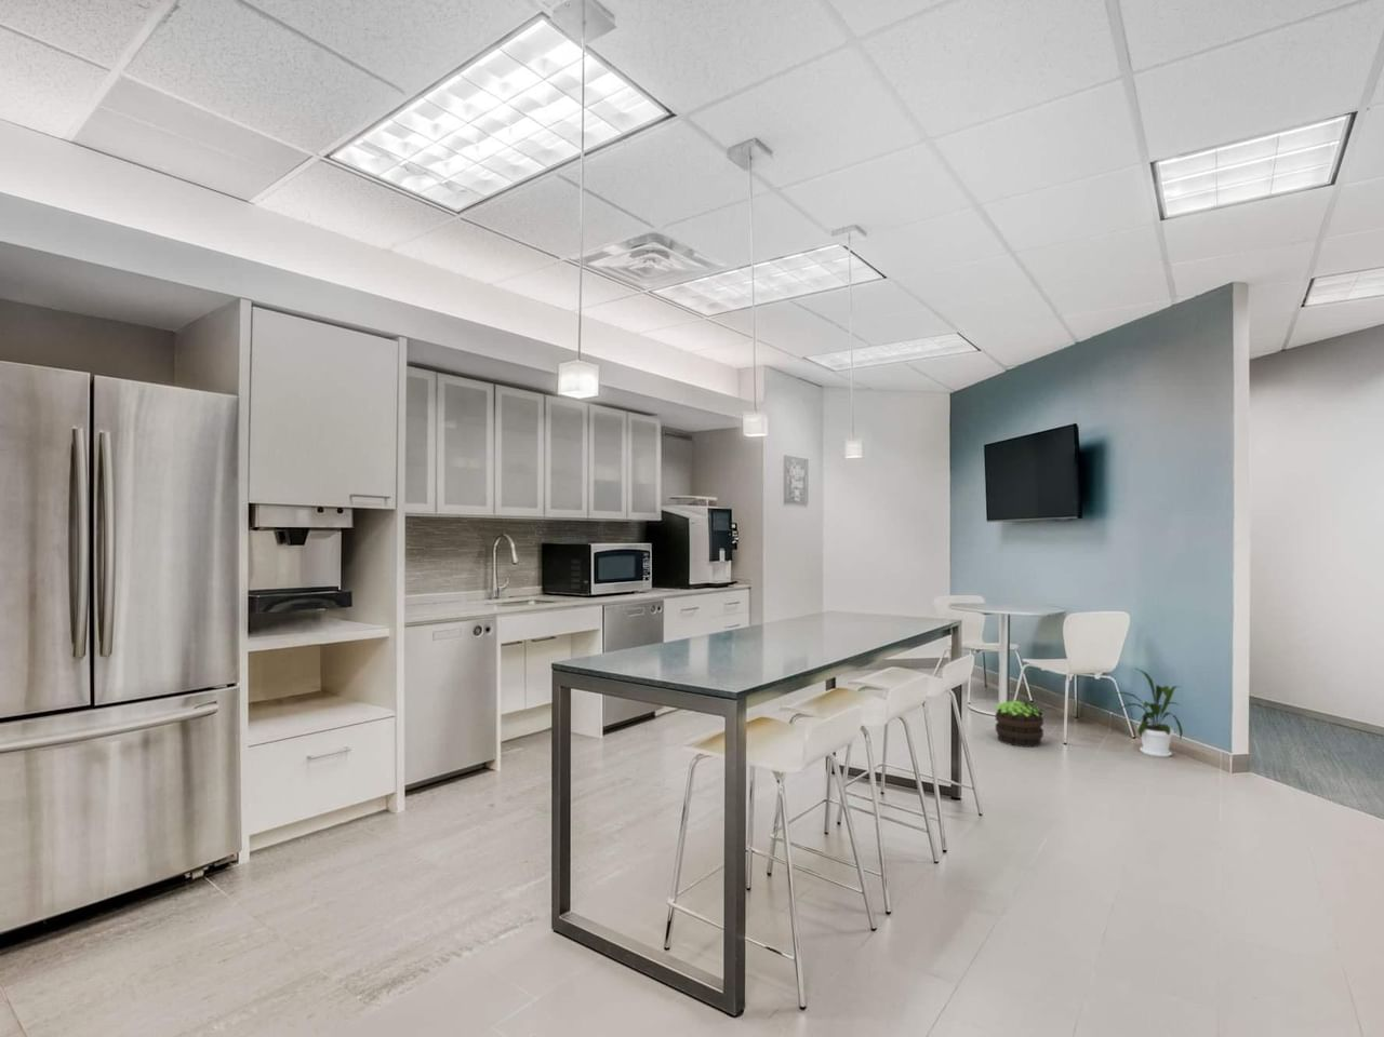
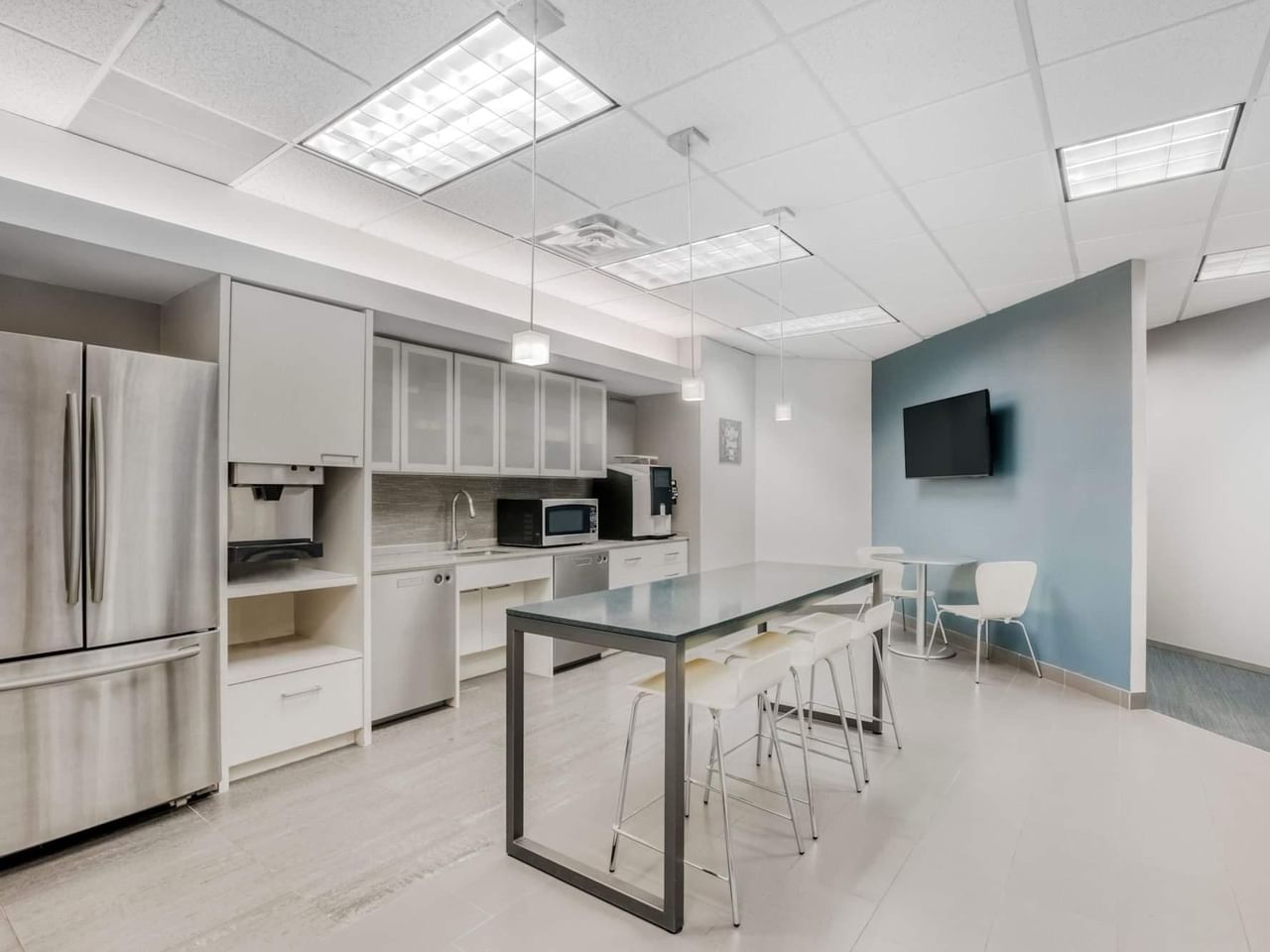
- potted plant [994,700,1044,748]
- house plant [1108,668,1183,758]
